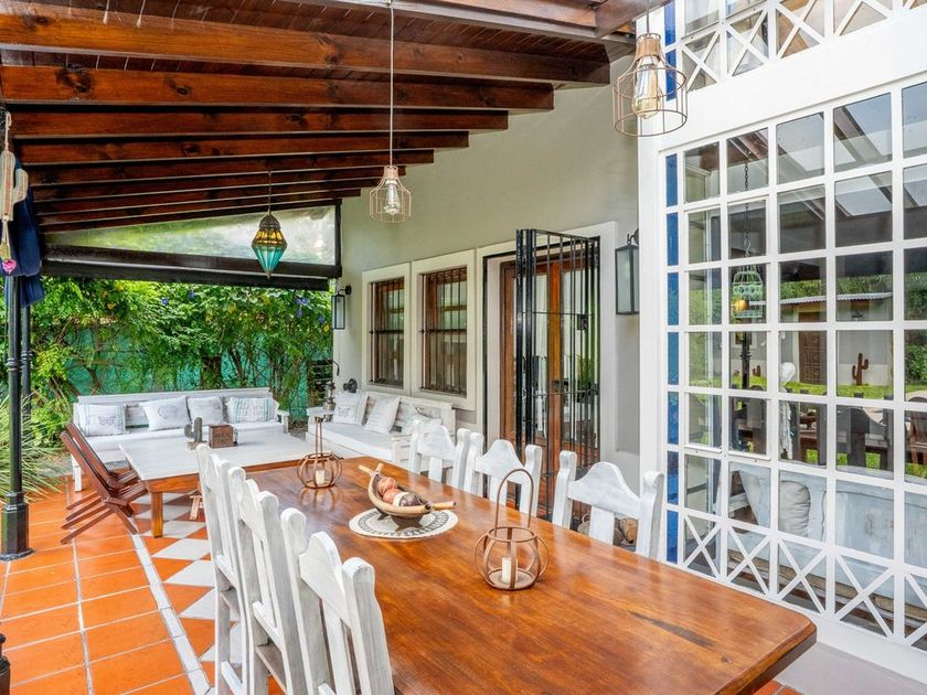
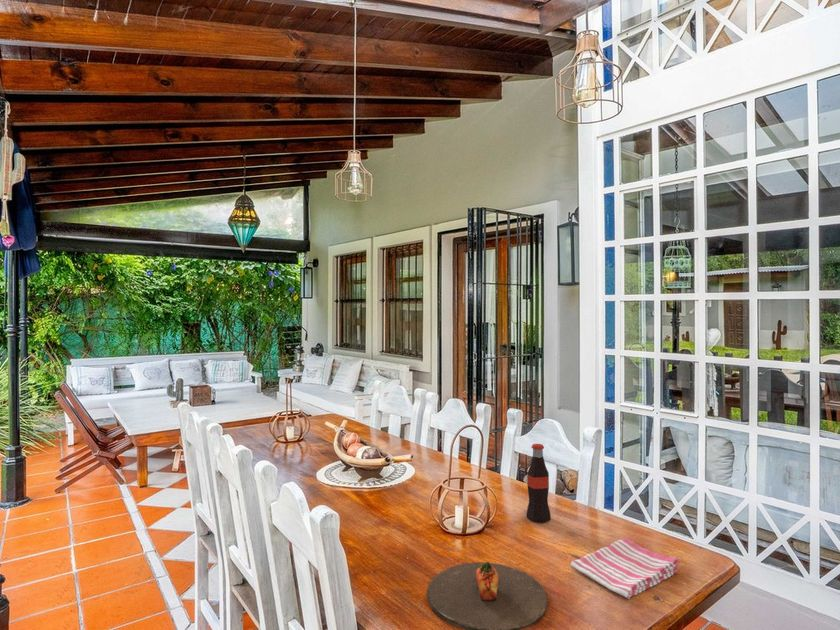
+ bottle [525,443,552,524]
+ dish towel [570,537,679,600]
+ plate [426,561,549,630]
